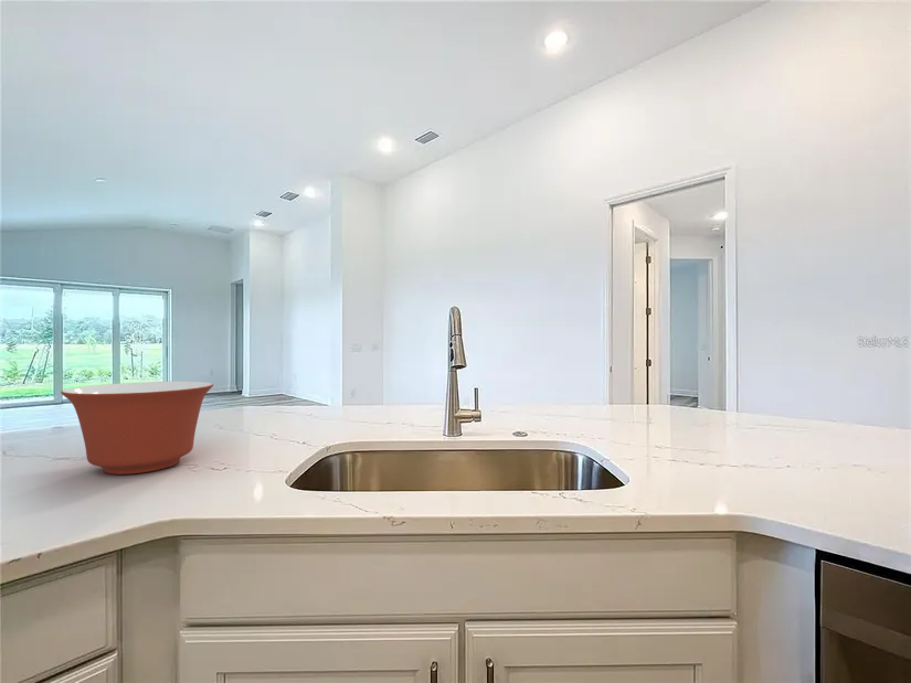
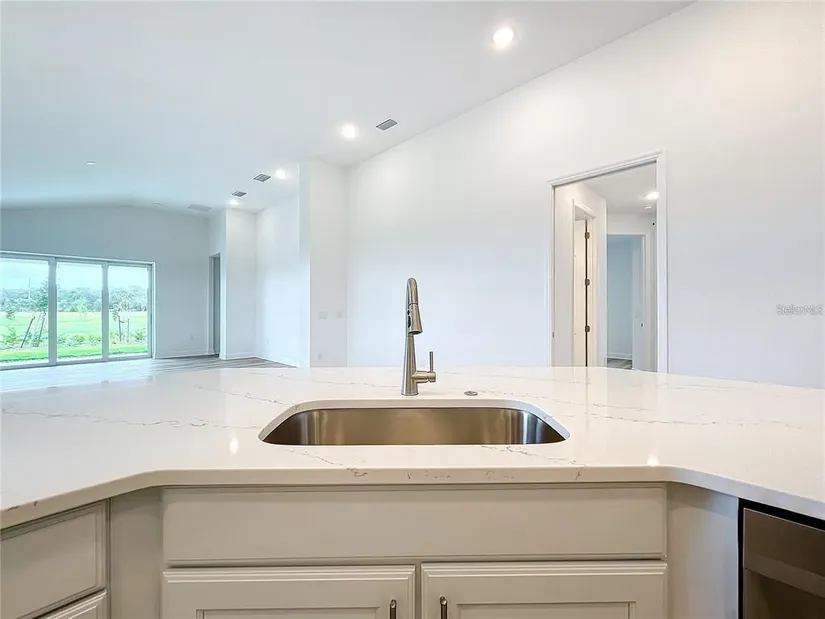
- mixing bowl [60,381,214,476]
